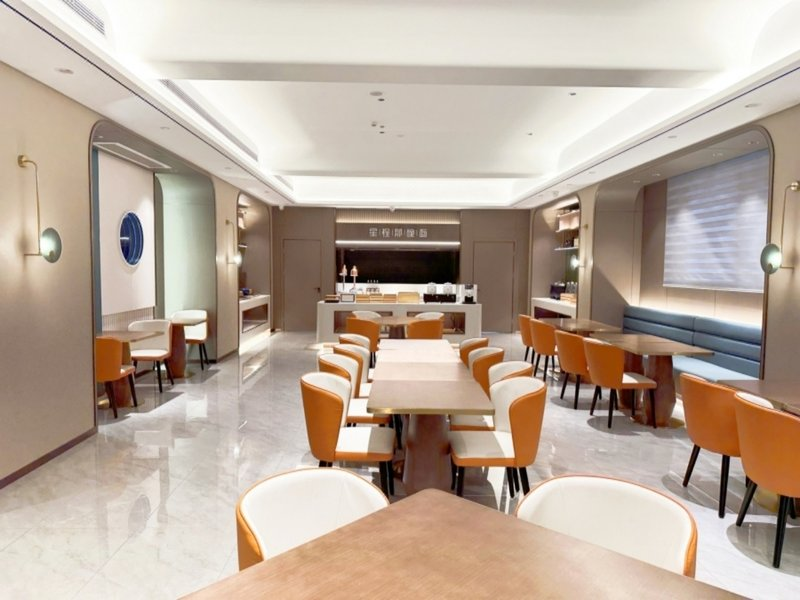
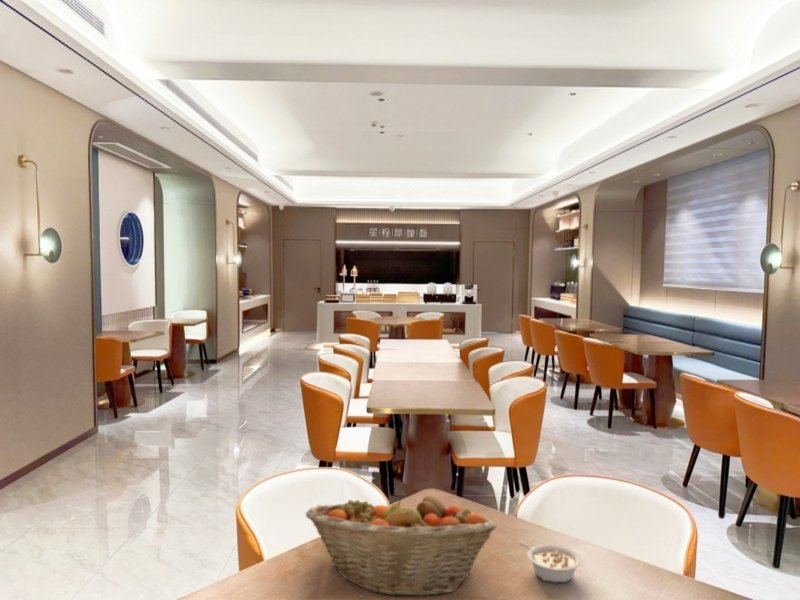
+ fruit basket [305,491,498,598]
+ legume [518,541,583,584]
